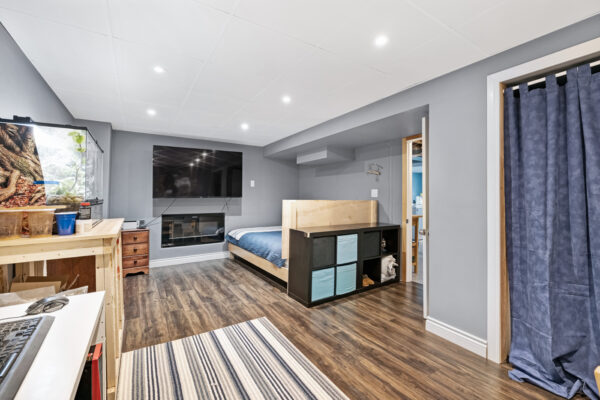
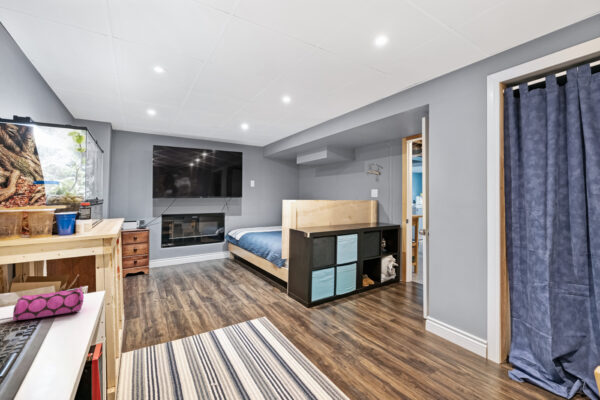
+ pencil case [12,285,85,322]
